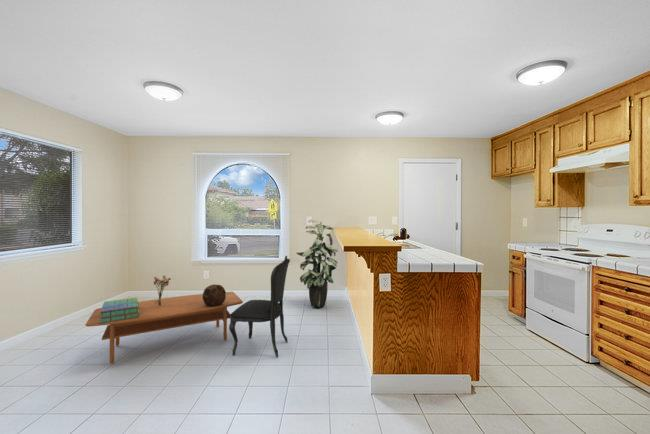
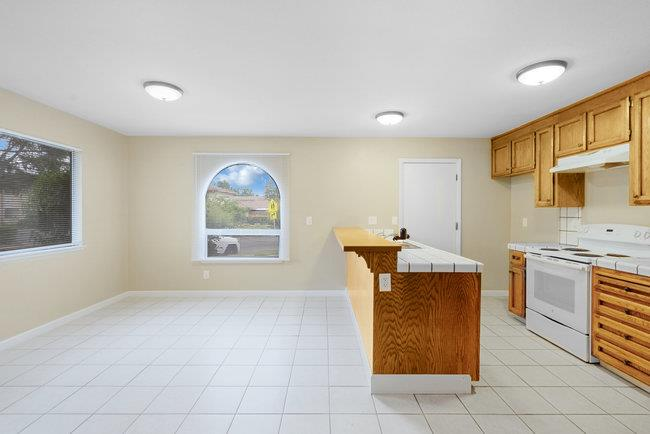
- bouquet [153,274,172,305]
- coffee table [84,291,244,365]
- indoor plant [295,219,339,308]
- stack of books [100,297,140,323]
- soccer ball [202,283,226,306]
- dining chair [228,255,291,358]
